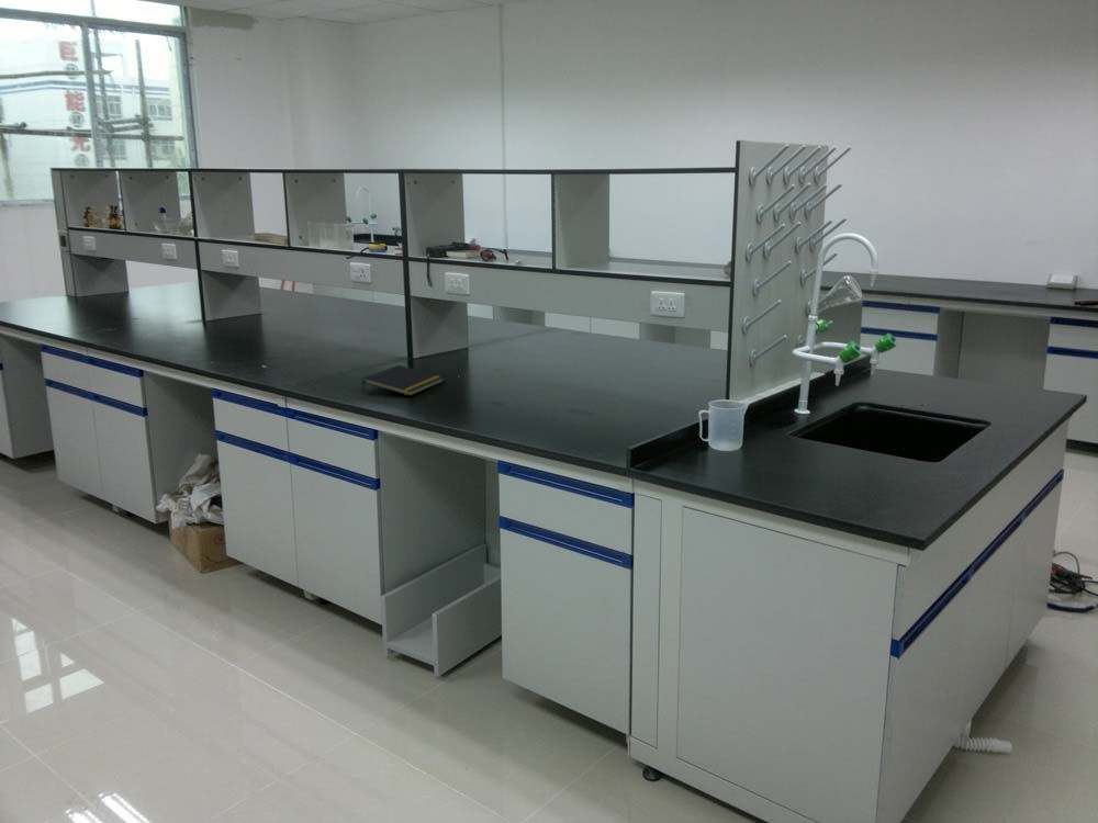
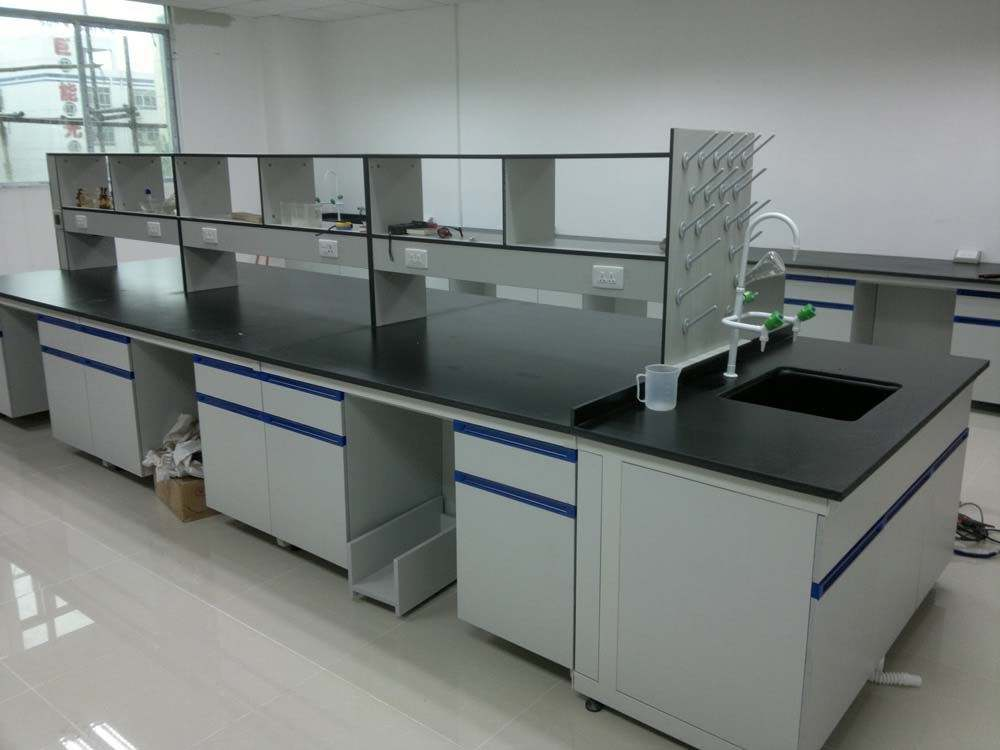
- notepad [361,364,445,397]
